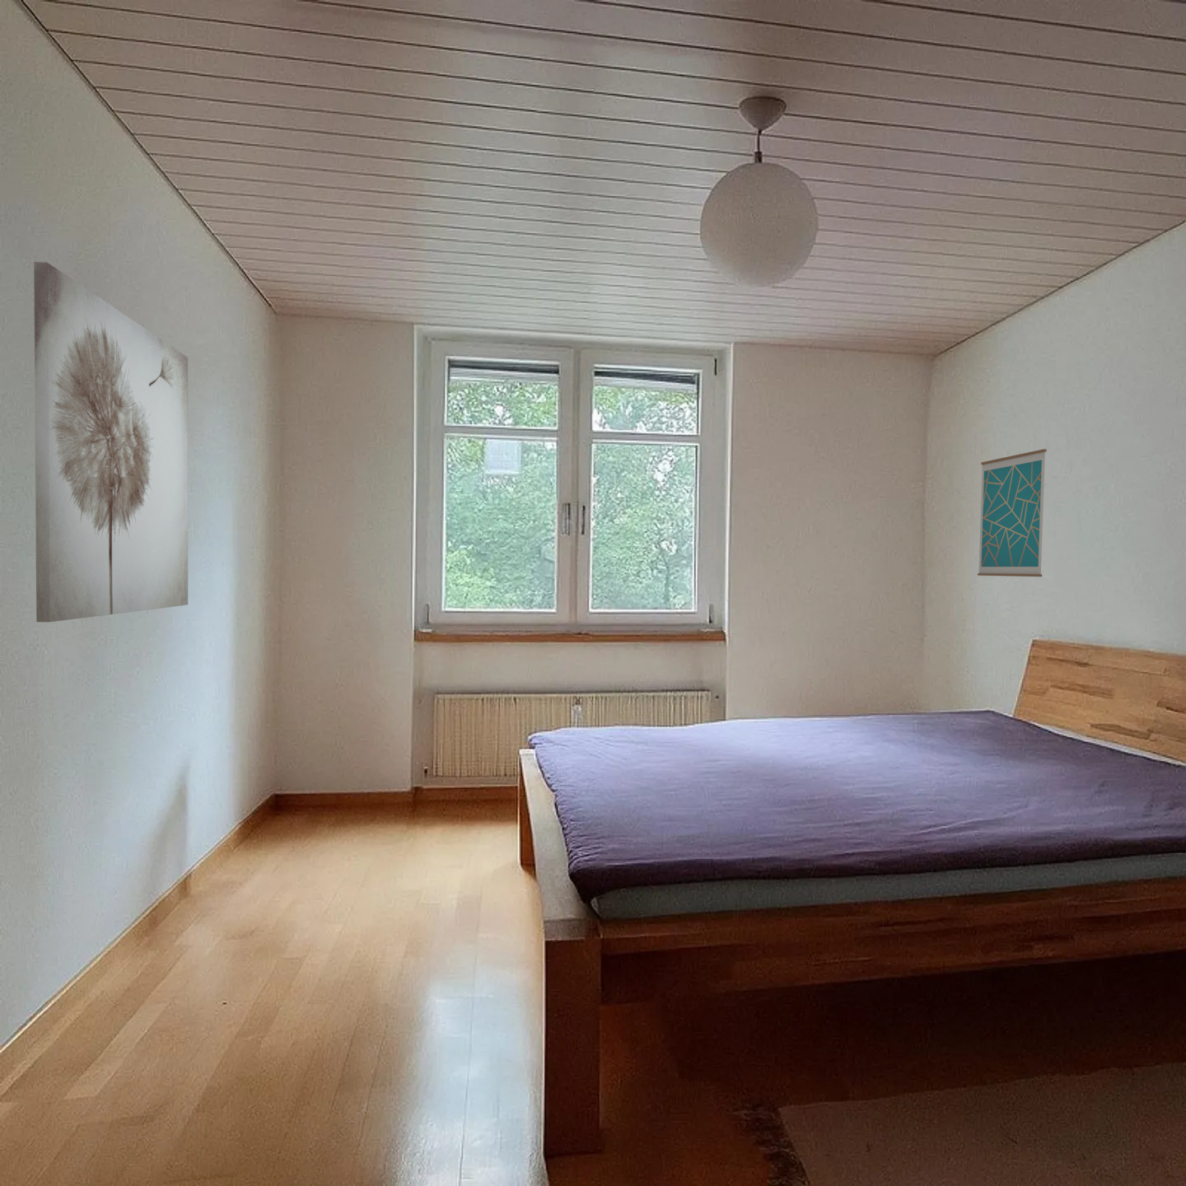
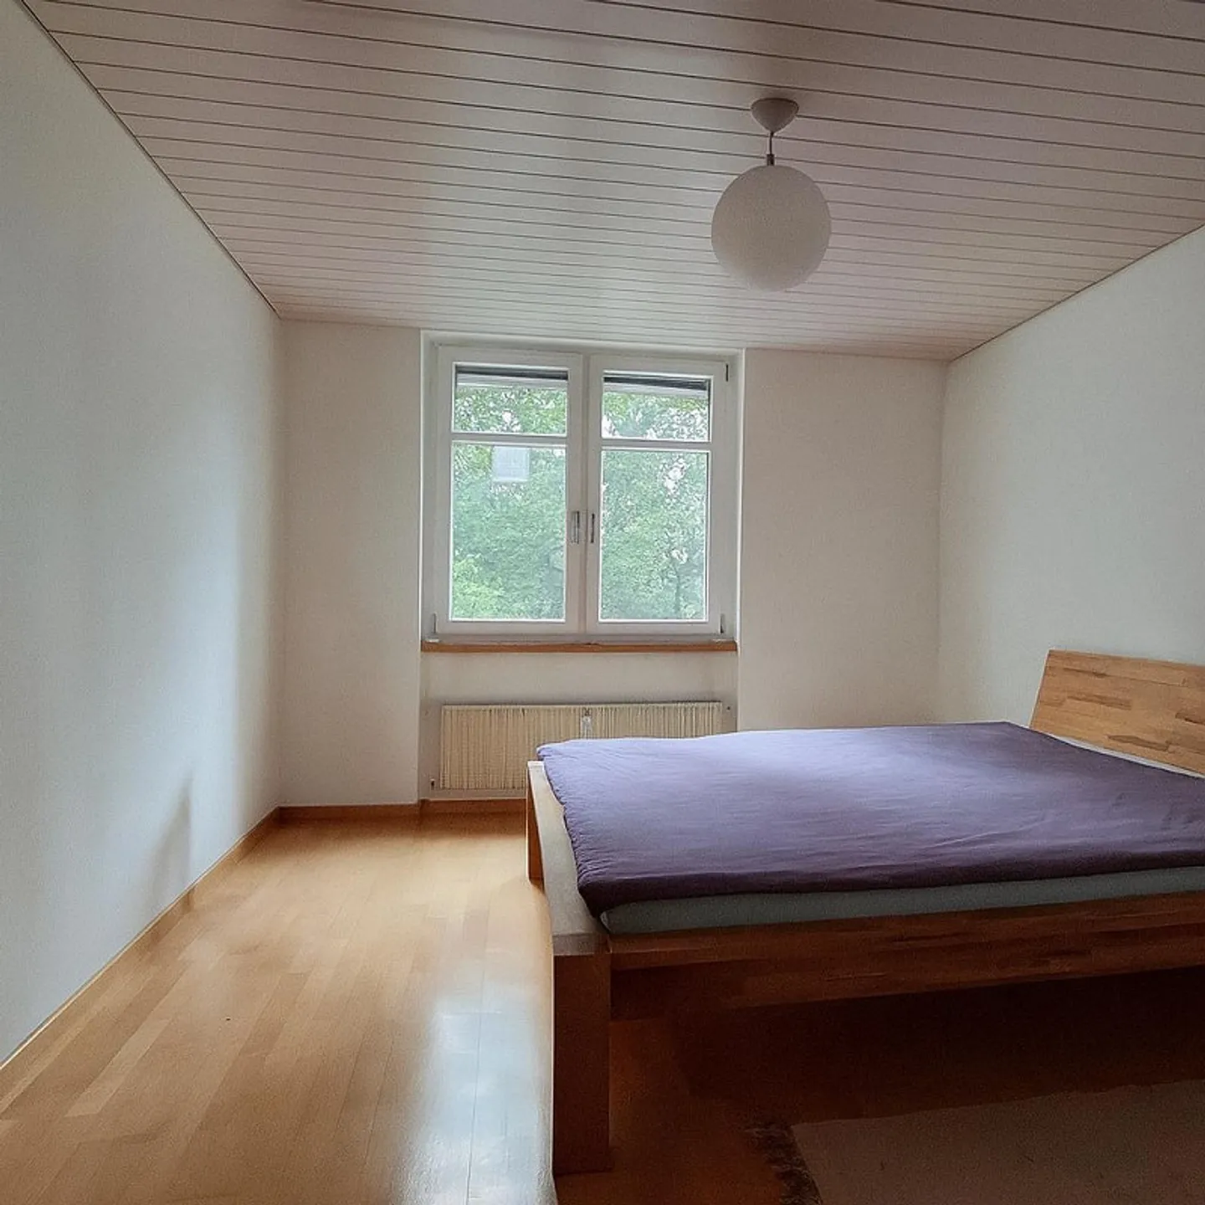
- wall art [976,449,1048,578]
- wall art [33,261,189,622]
